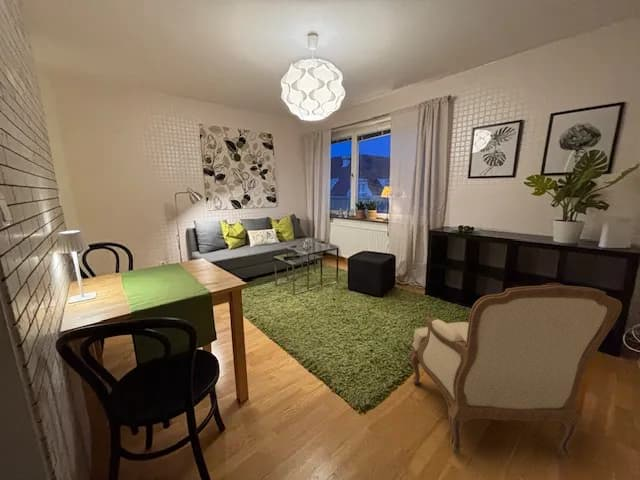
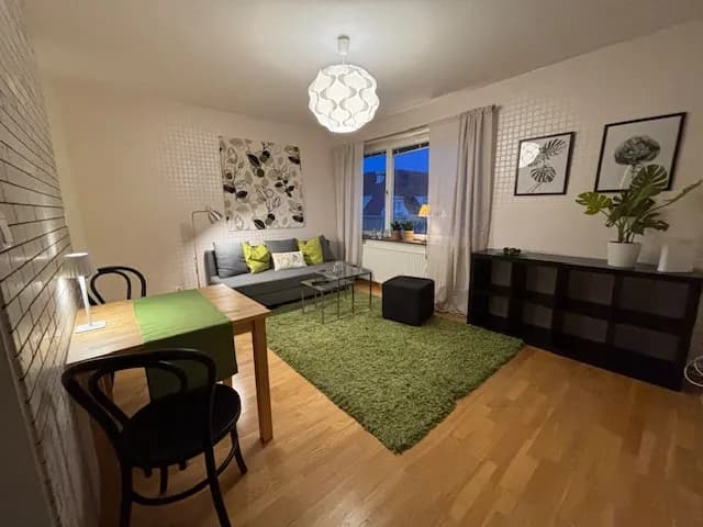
- armchair [409,282,623,459]
